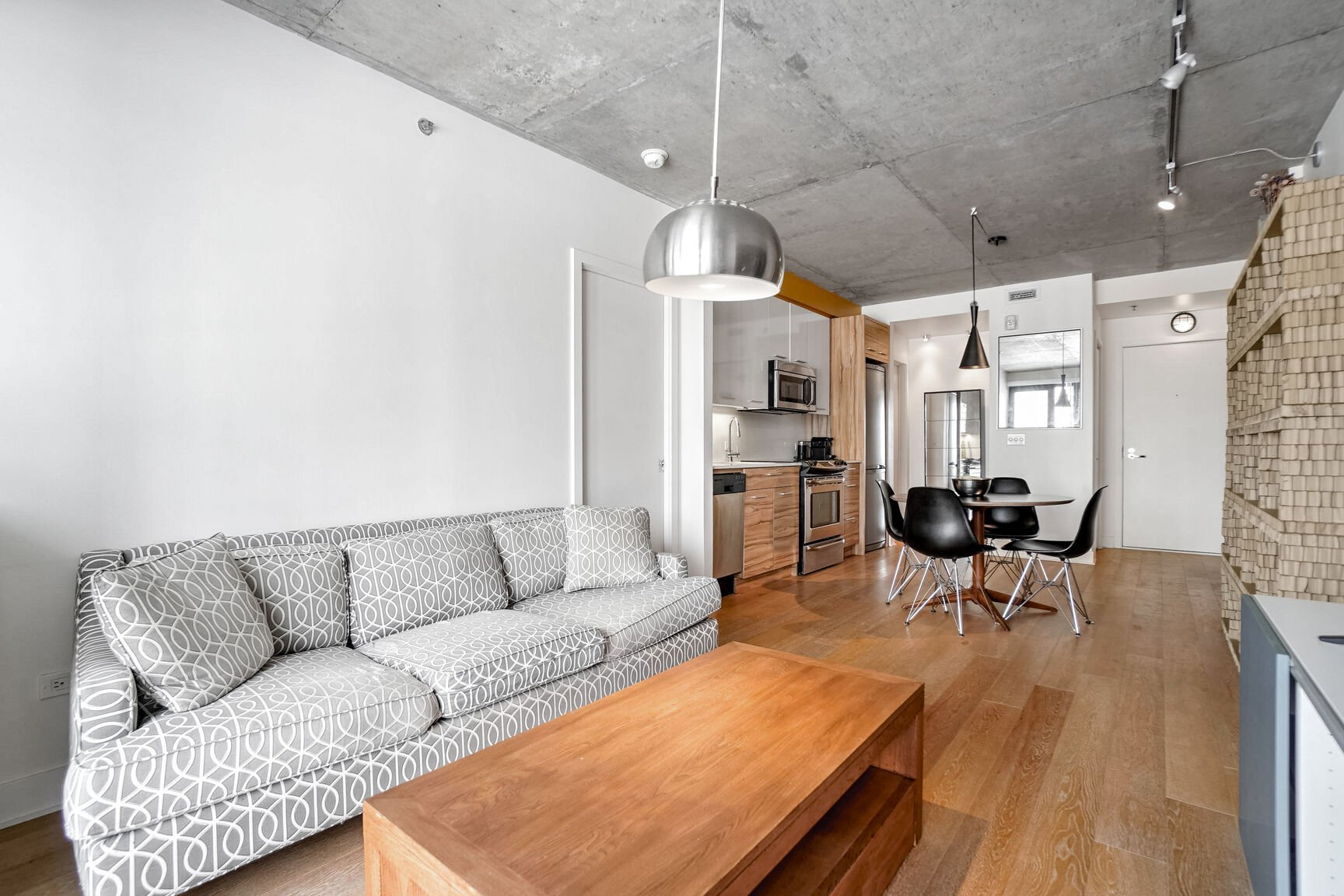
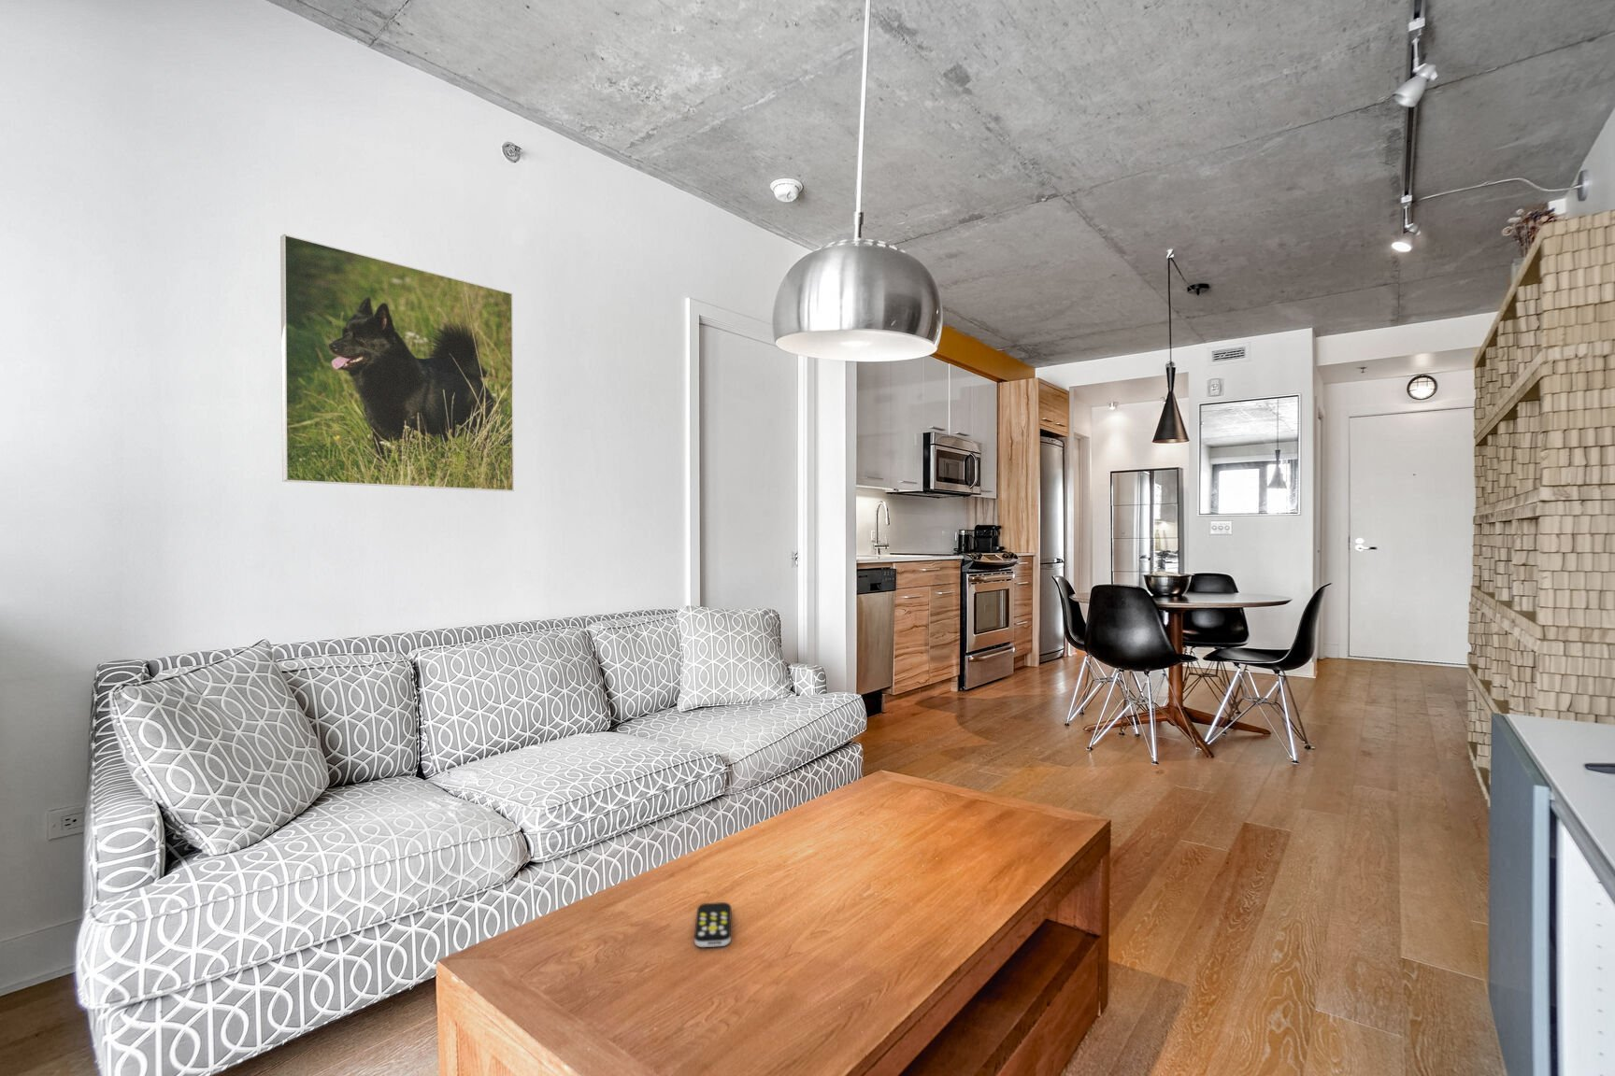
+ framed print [280,233,516,492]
+ remote control [693,902,733,948]
